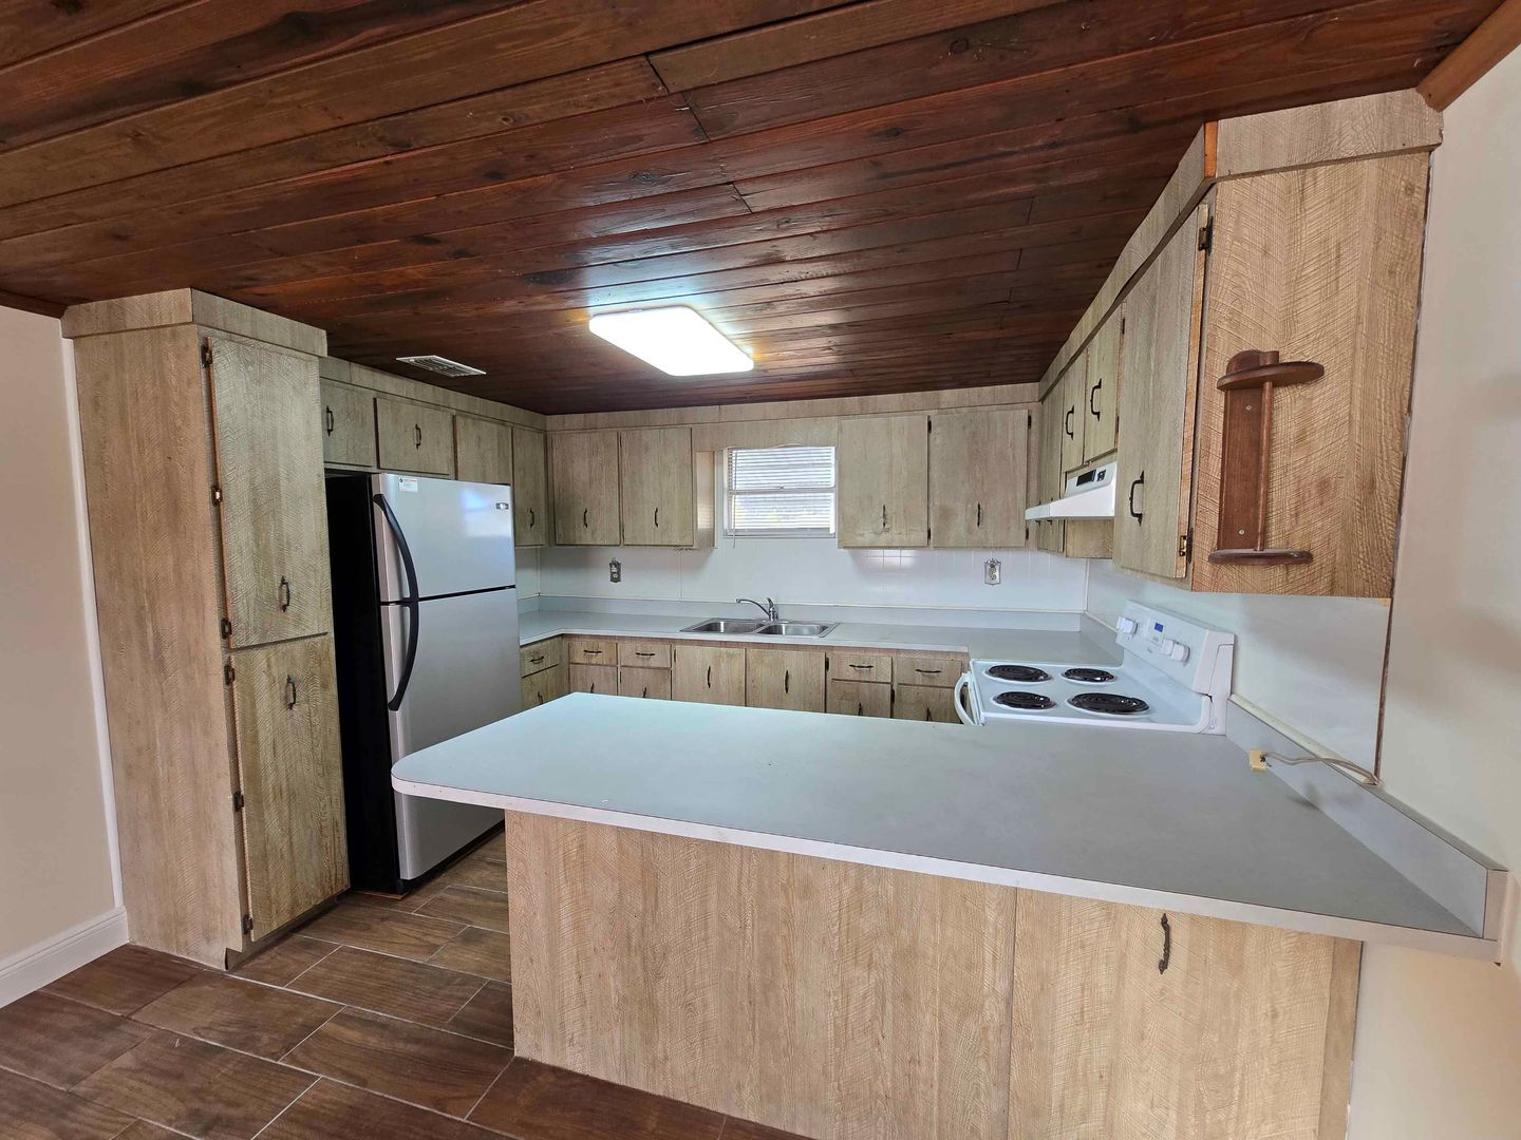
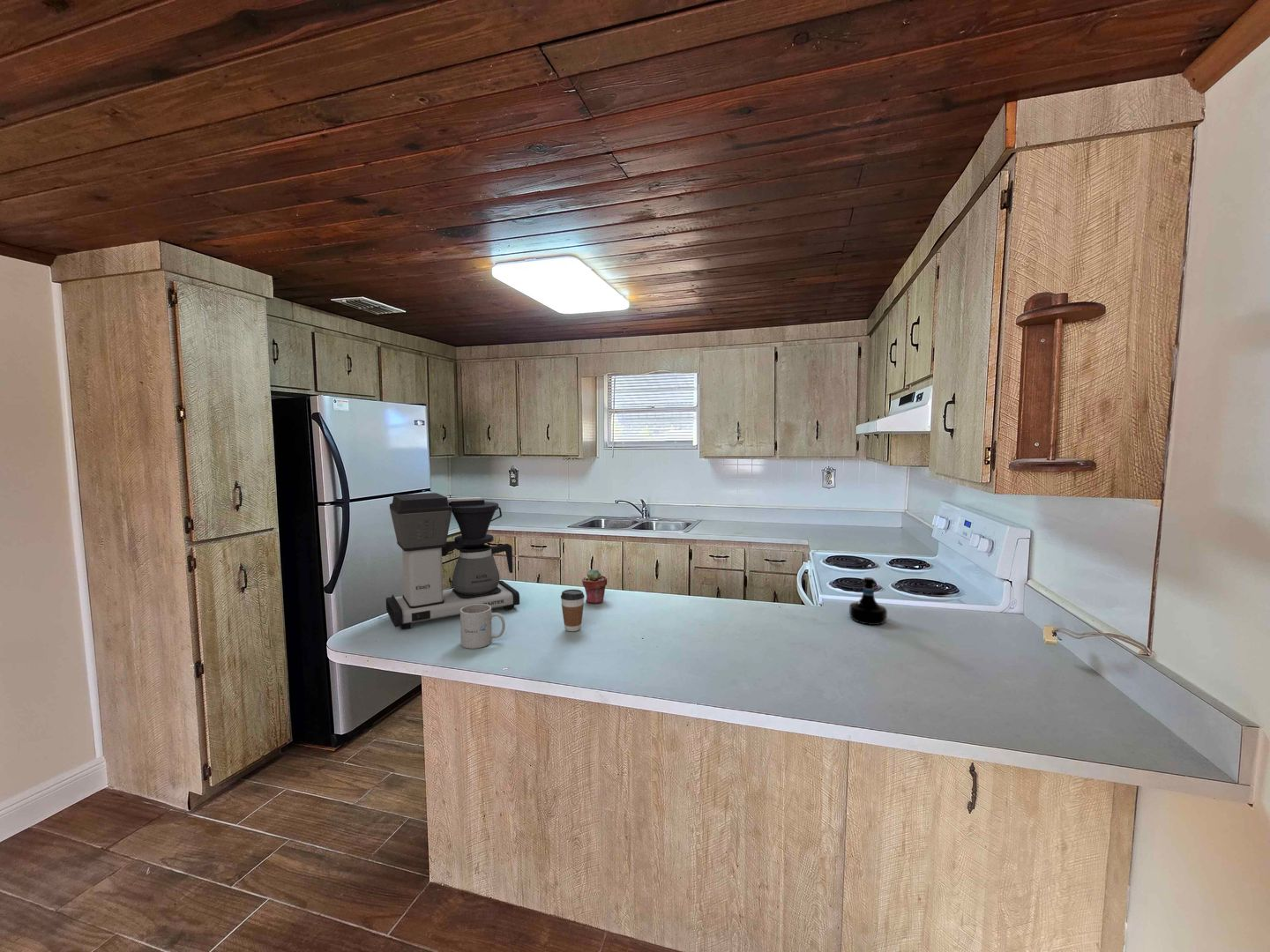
+ mug [459,604,506,650]
+ tequila bottle [848,576,888,626]
+ coffee maker [385,492,520,630]
+ coffee cup [560,589,585,632]
+ potted succulent [581,569,608,605]
